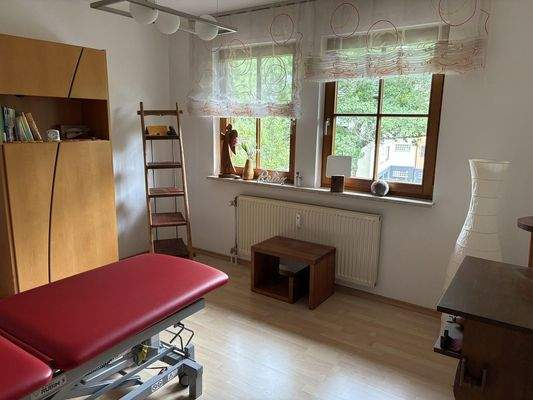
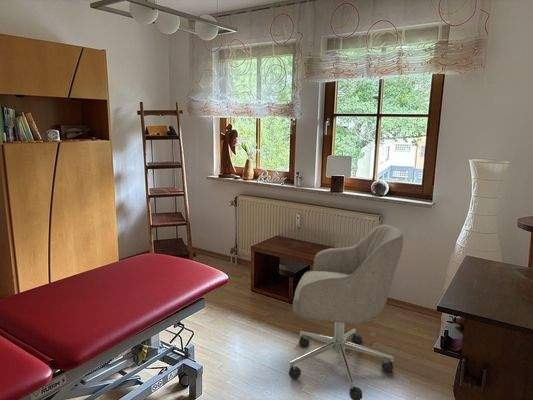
+ chair [288,223,404,400]
